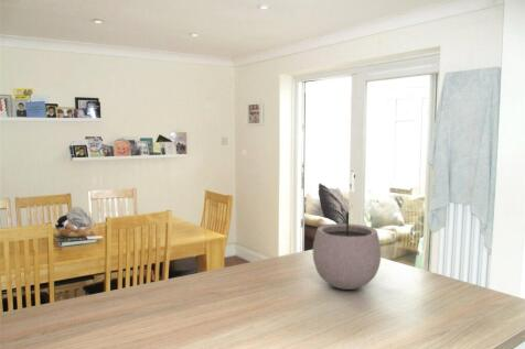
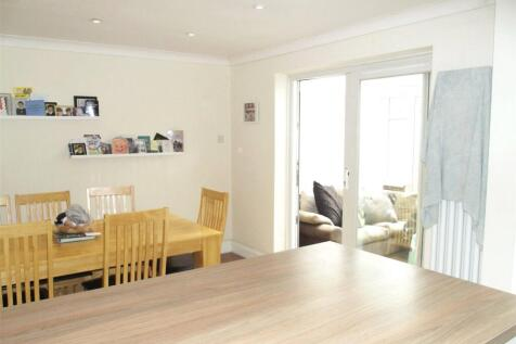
- plant pot [312,204,382,291]
